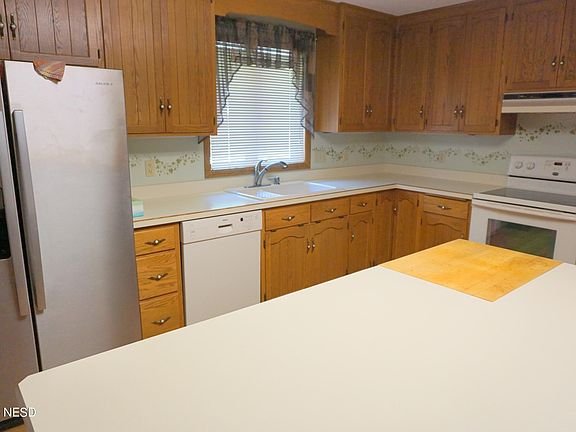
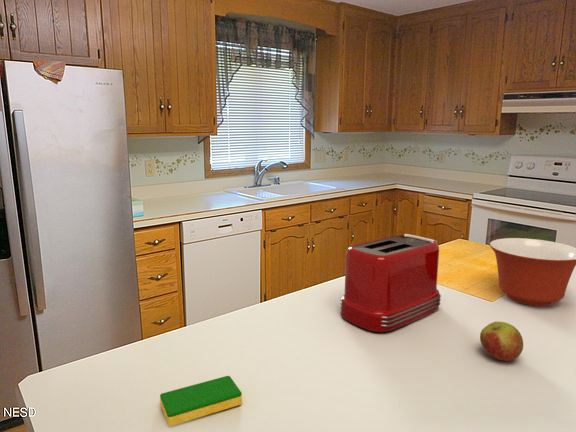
+ apple [479,320,524,362]
+ dish sponge [159,375,243,427]
+ mixing bowl [488,237,576,307]
+ toaster [339,233,442,333]
